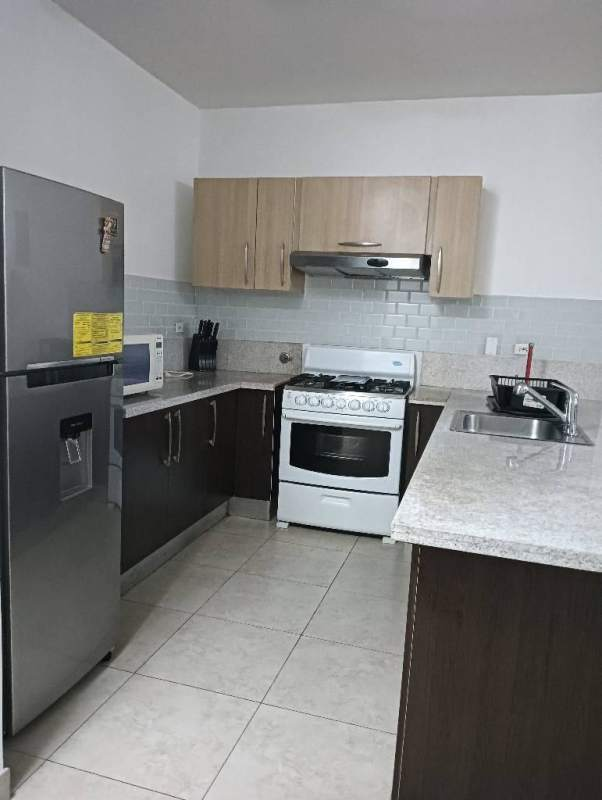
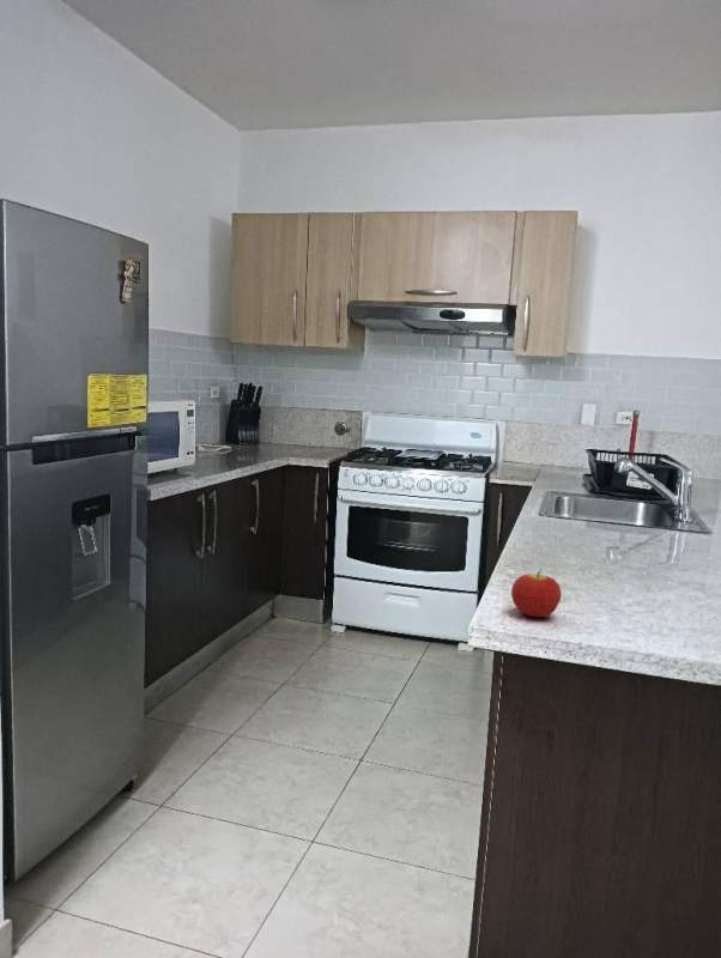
+ fruit [510,570,563,618]
